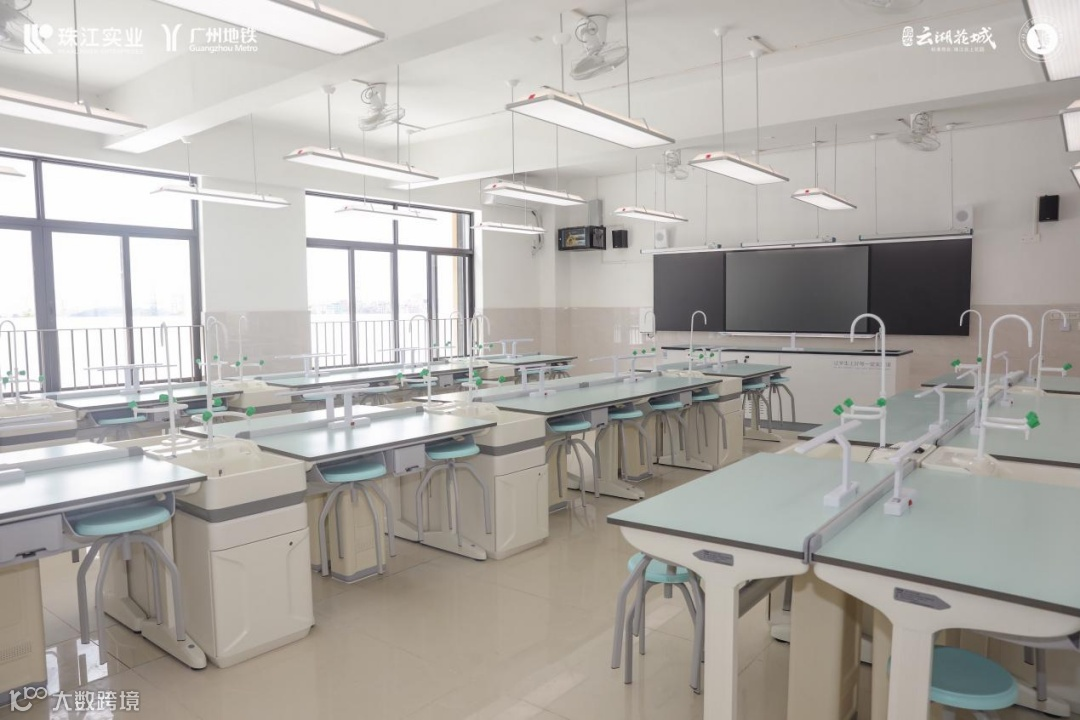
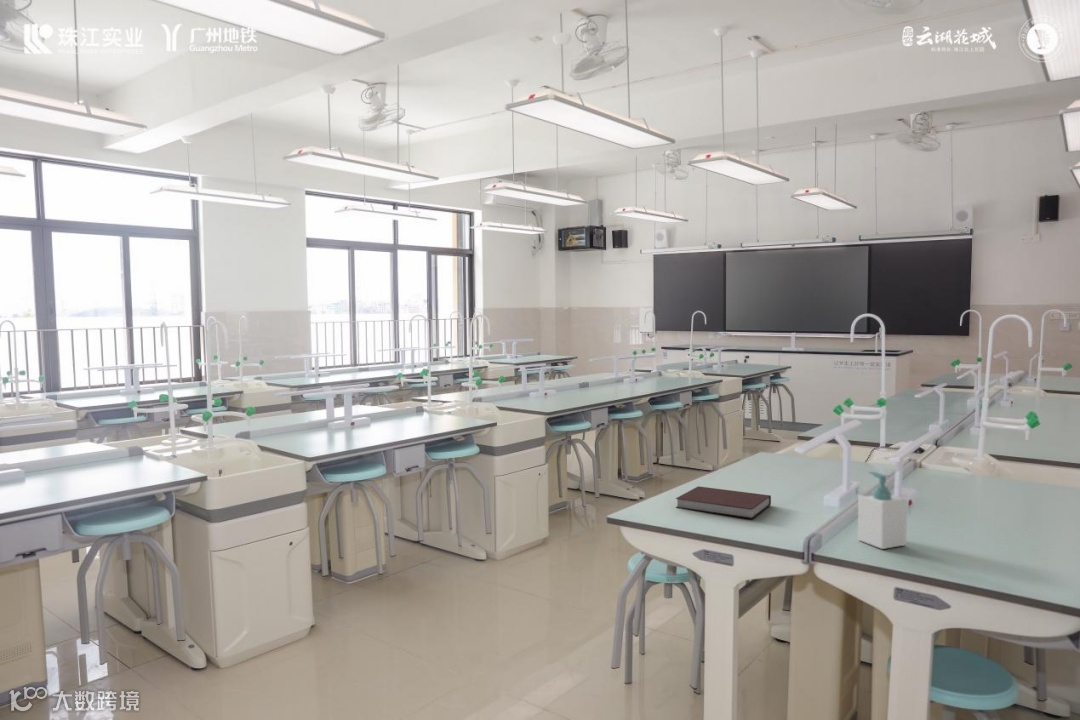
+ soap bottle [857,471,908,550]
+ notebook [675,485,772,520]
